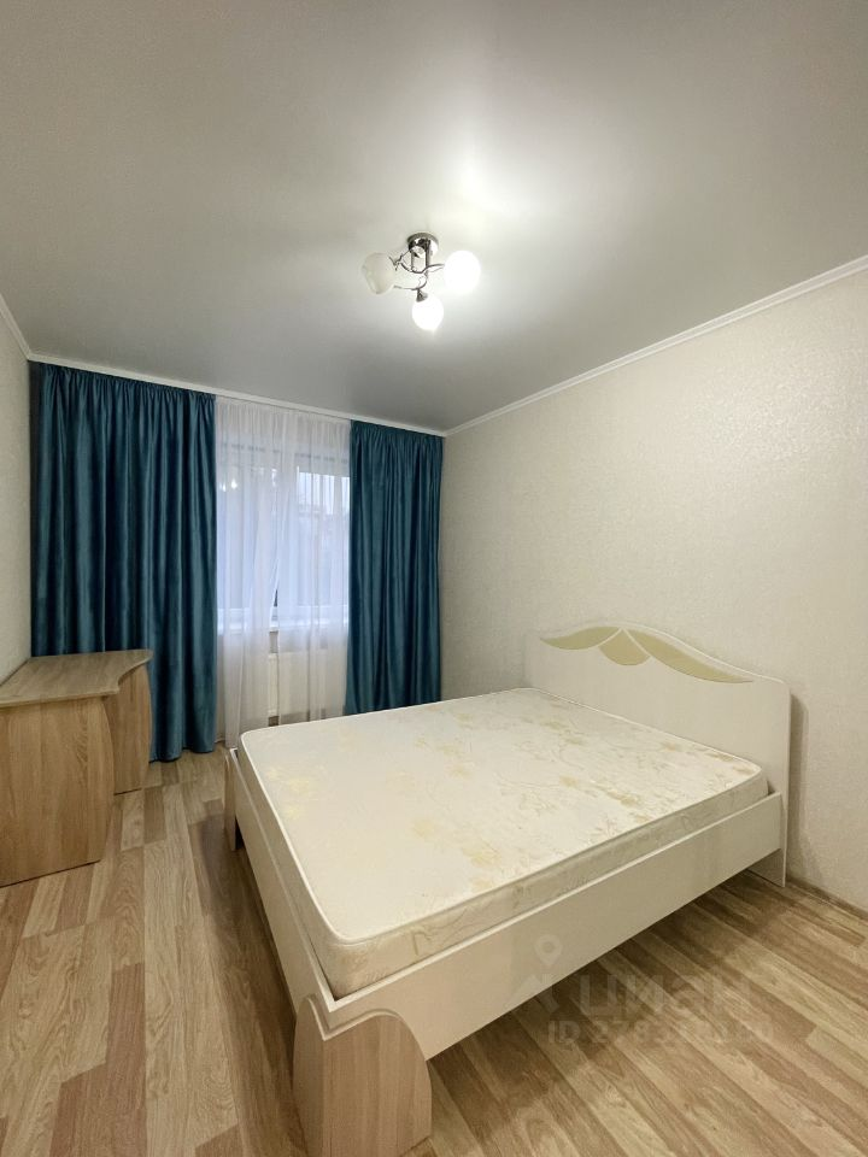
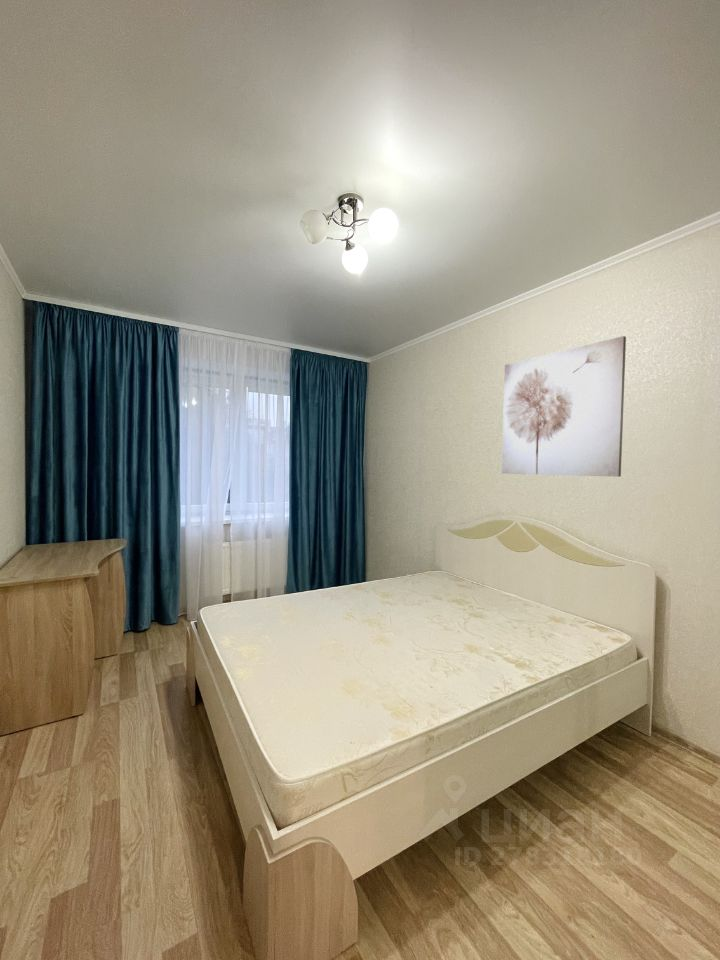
+ wall art [501,335,627,478]
